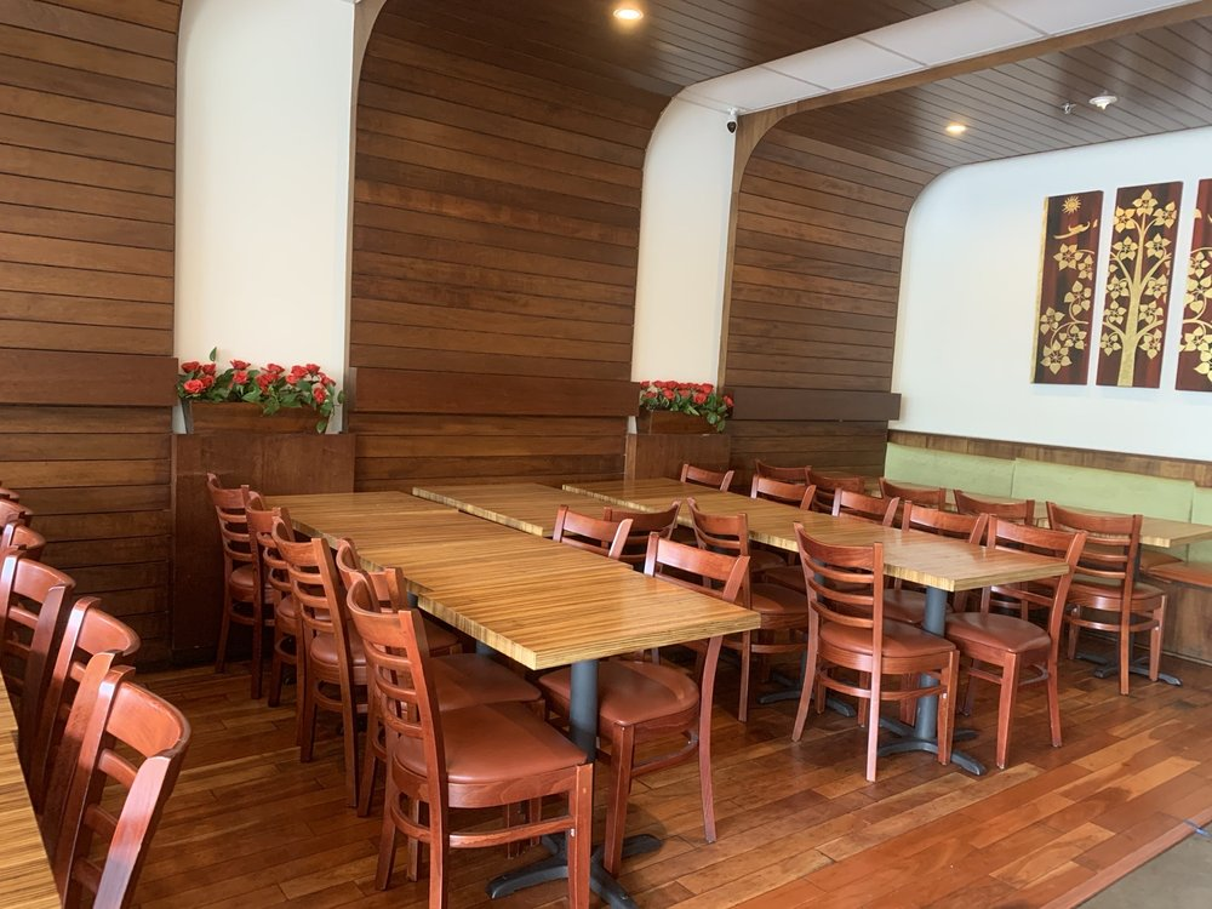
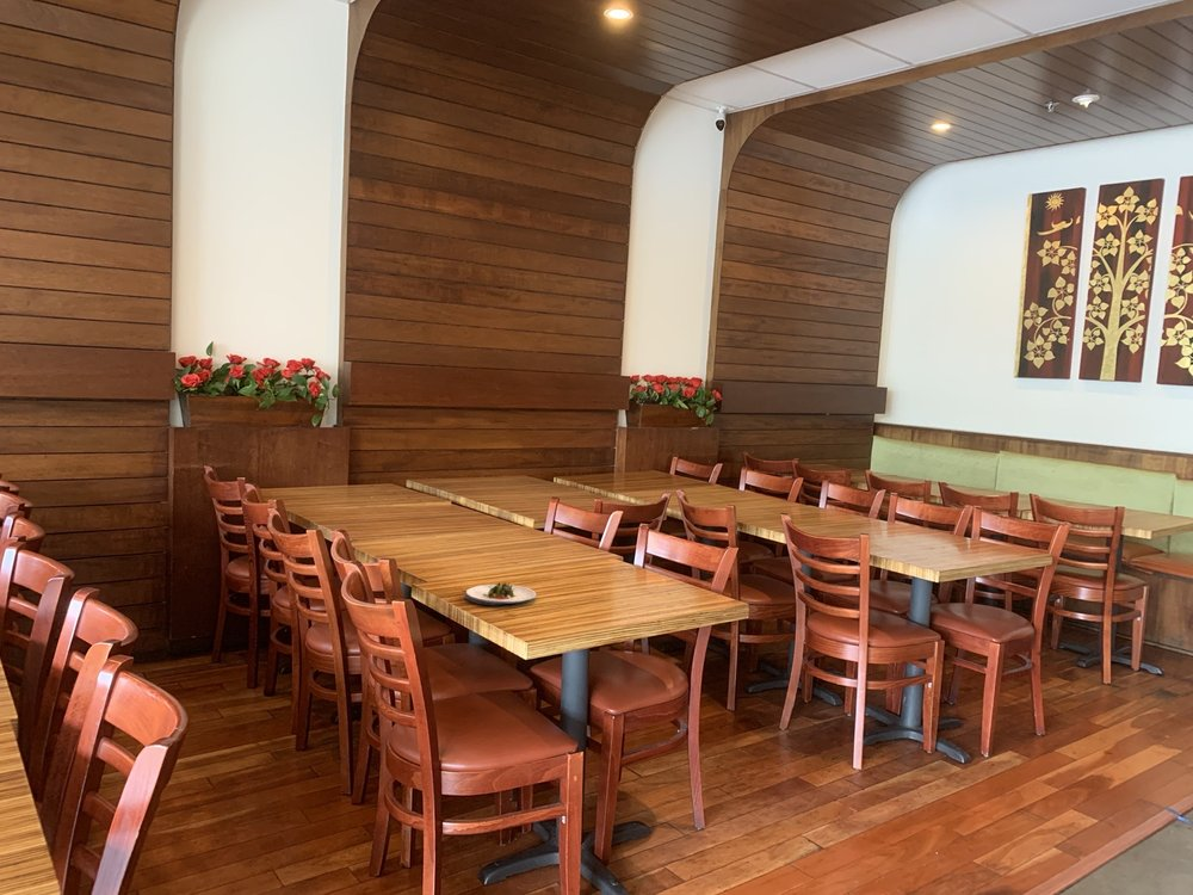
+ salad plate [464,581,538,606]
